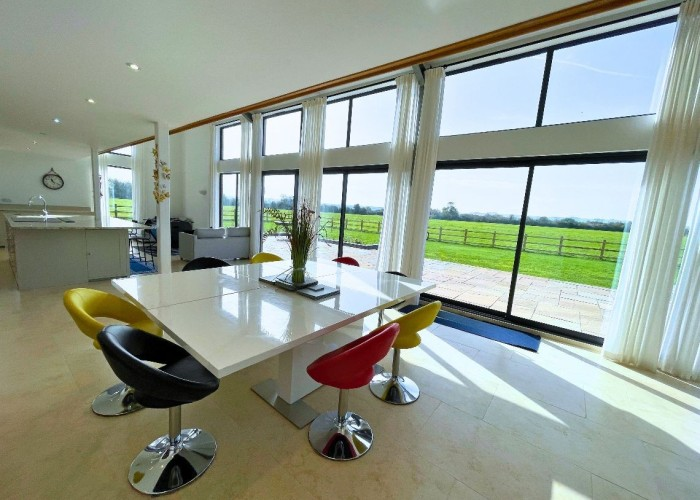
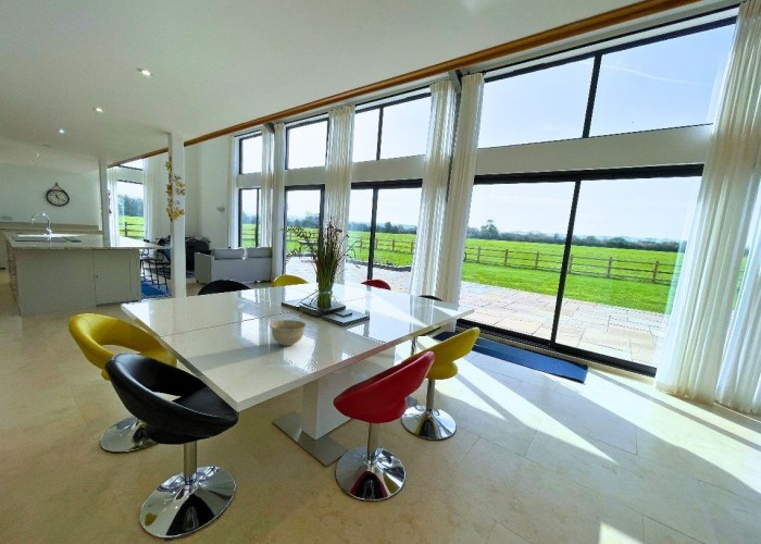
+ bowl [269,319,308,347]
